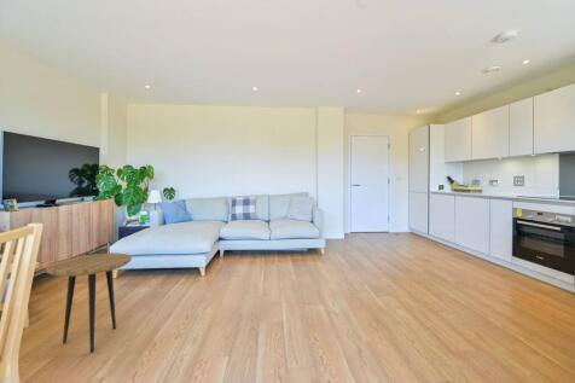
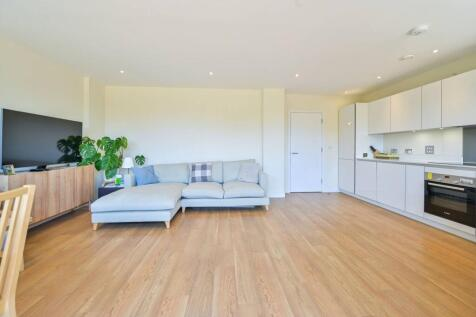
- side table [43,253,133,354]
